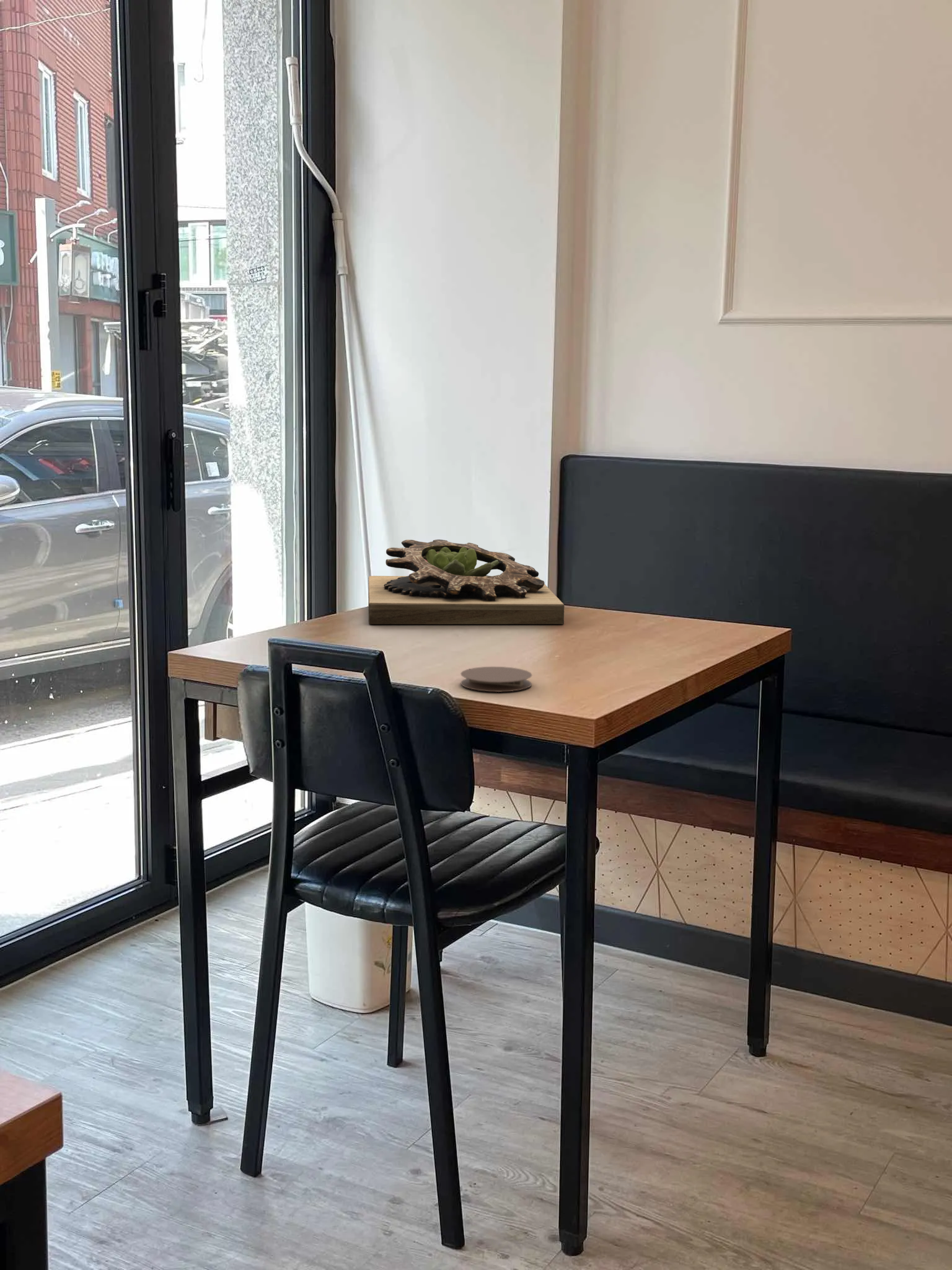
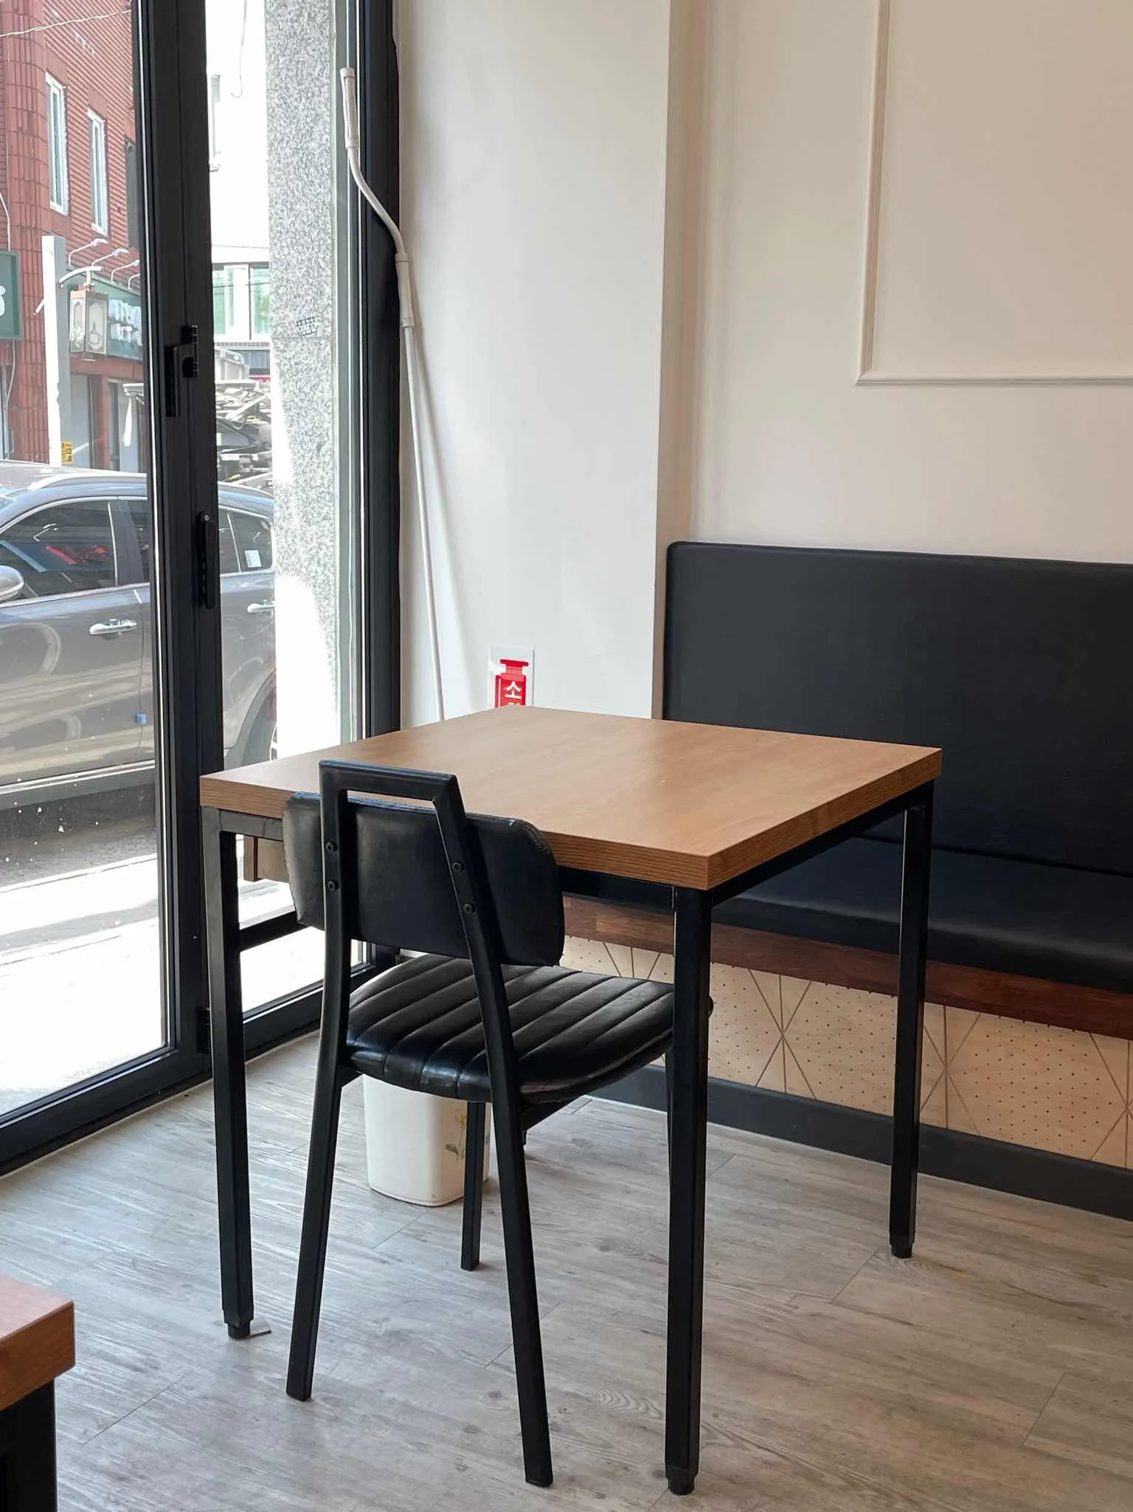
- coaster [460,666,533,693]
- succulent planter [368,539,565,625]
